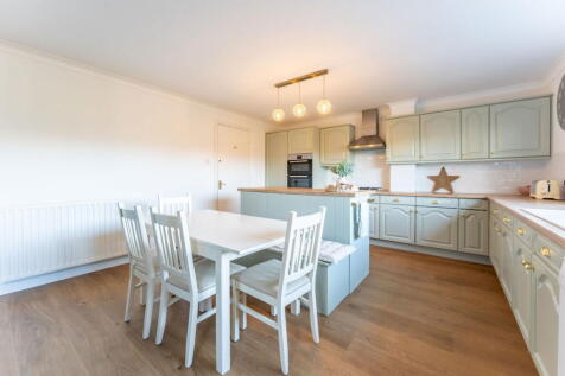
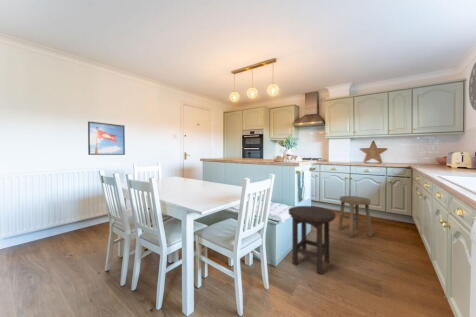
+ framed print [87,121,126,156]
+ stool [337,195,373,238]
+ stool [287,205,337,275]
